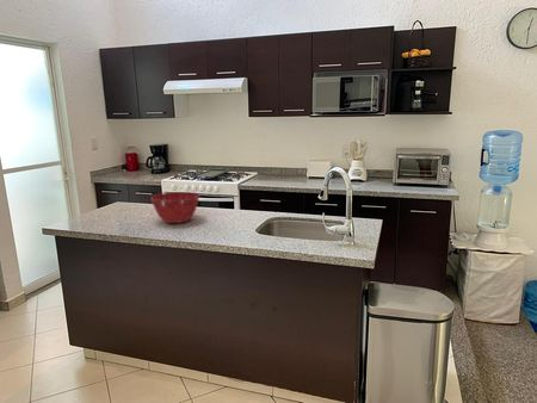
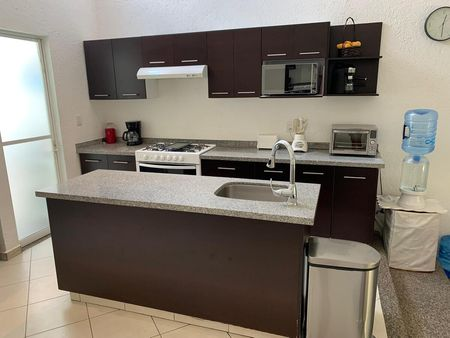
- mixing bowl [149,191,200,224]
